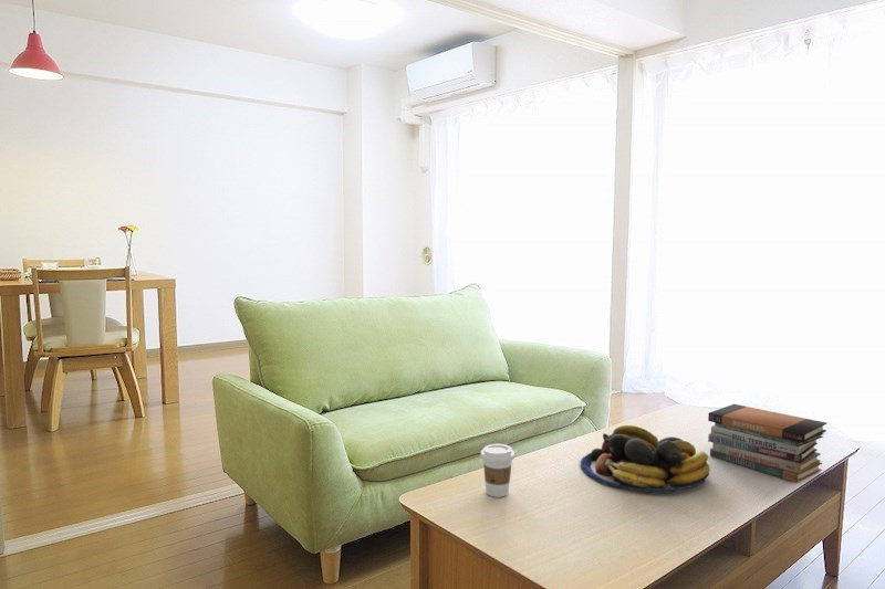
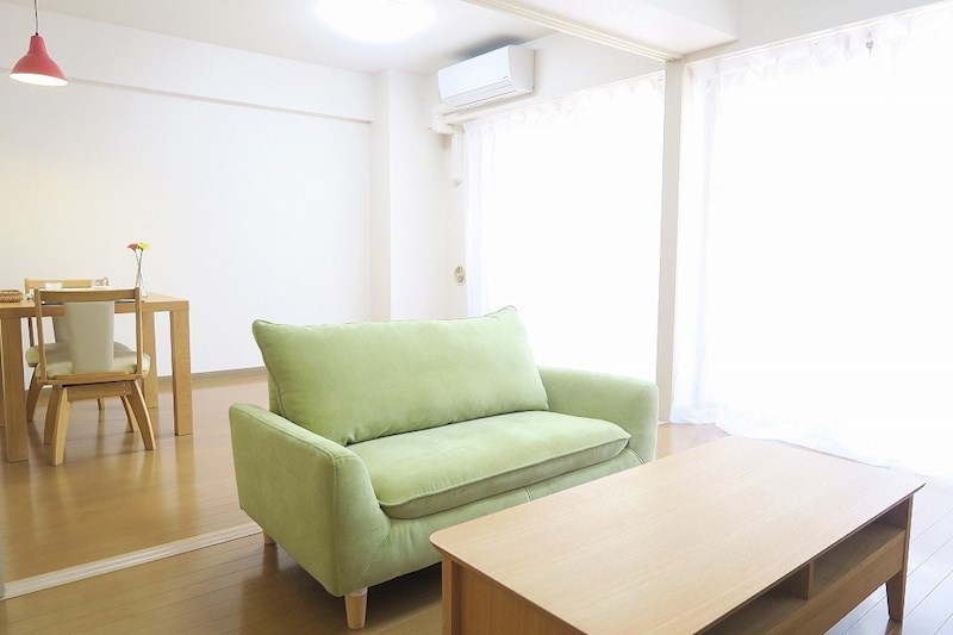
- fruit bowl [580,424,711,494]
- coffee cup [480,443,516,498]
- book stack [707,403,827,484]
